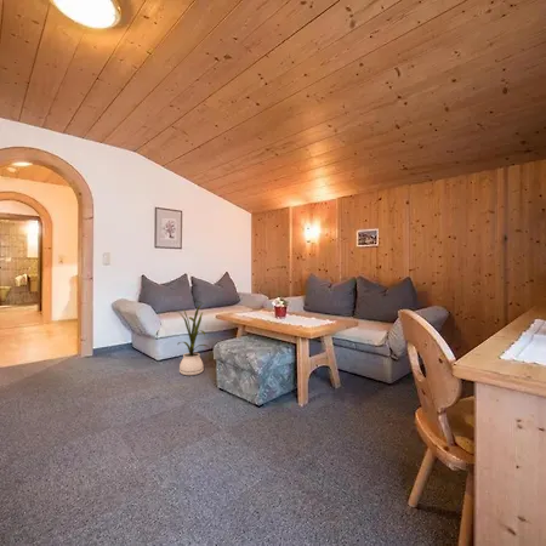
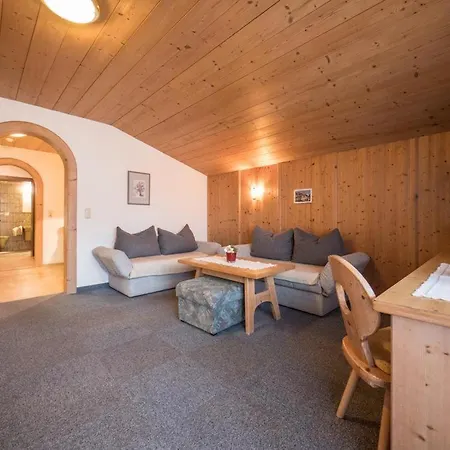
- house plant [174,302,209,376]
